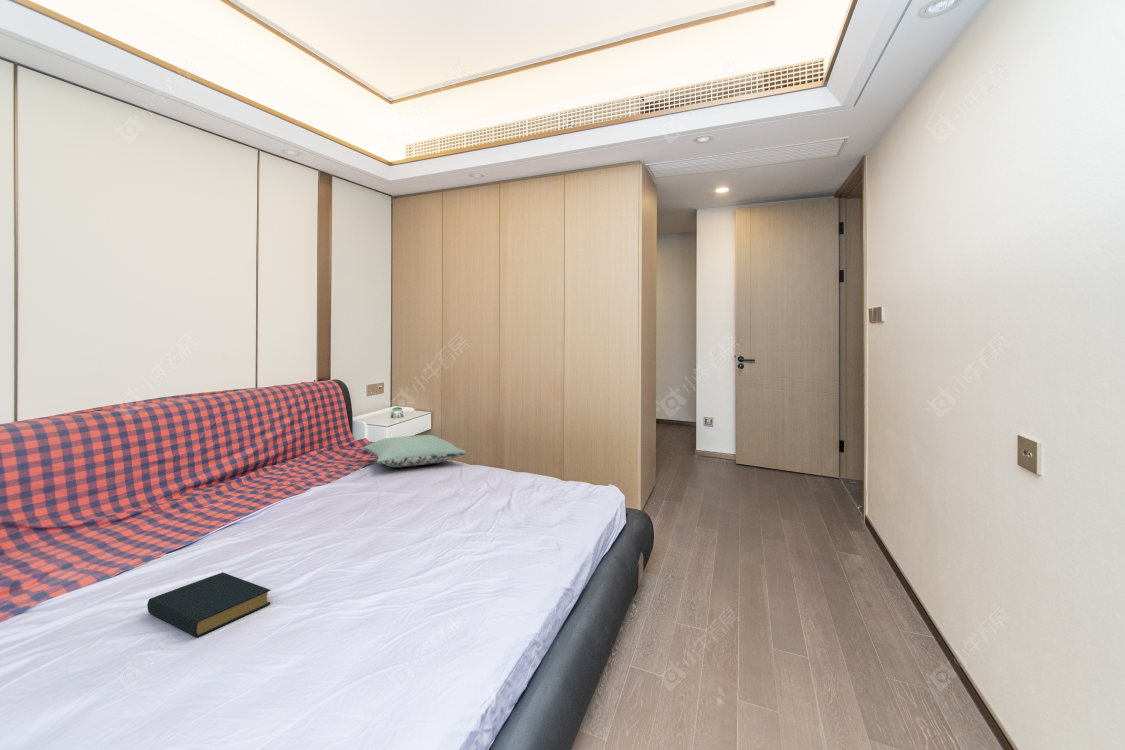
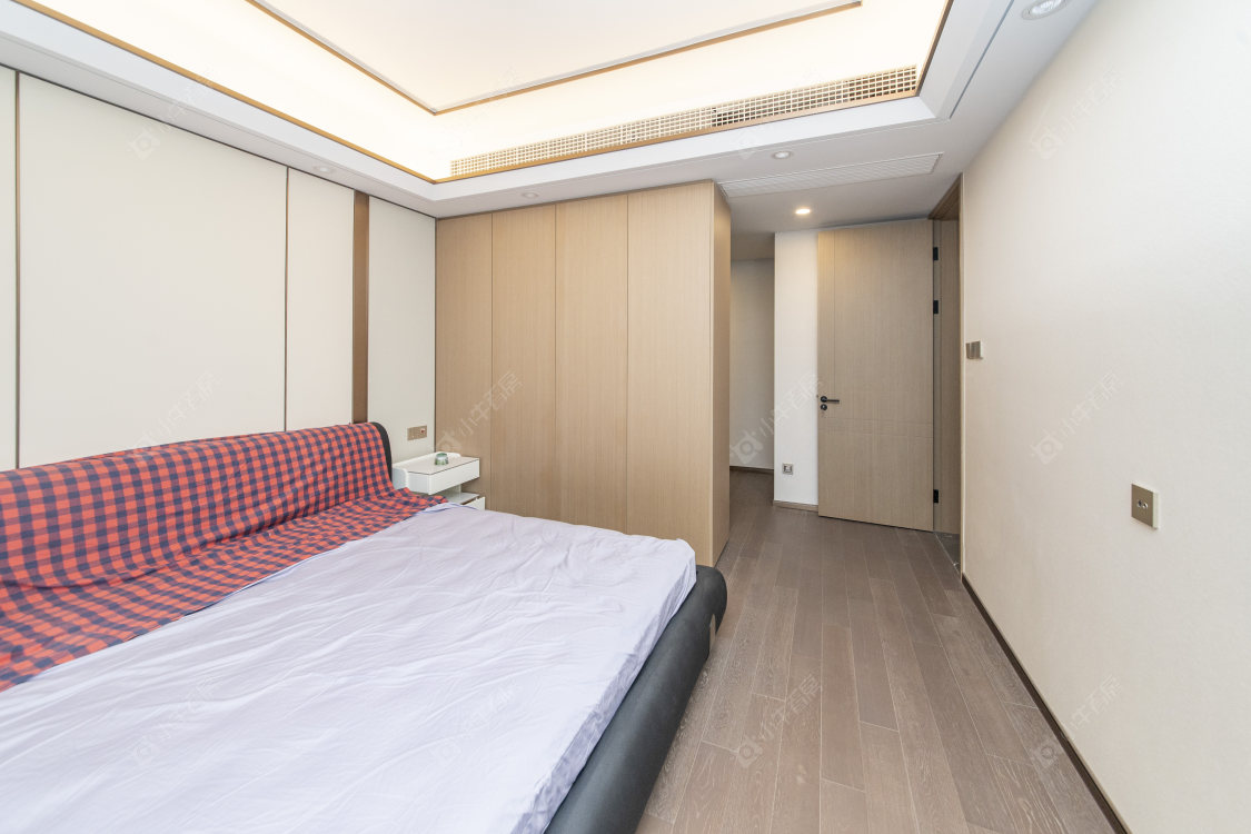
- hardback book [147,571,272,638]
- pillow [362,434,467,468]
